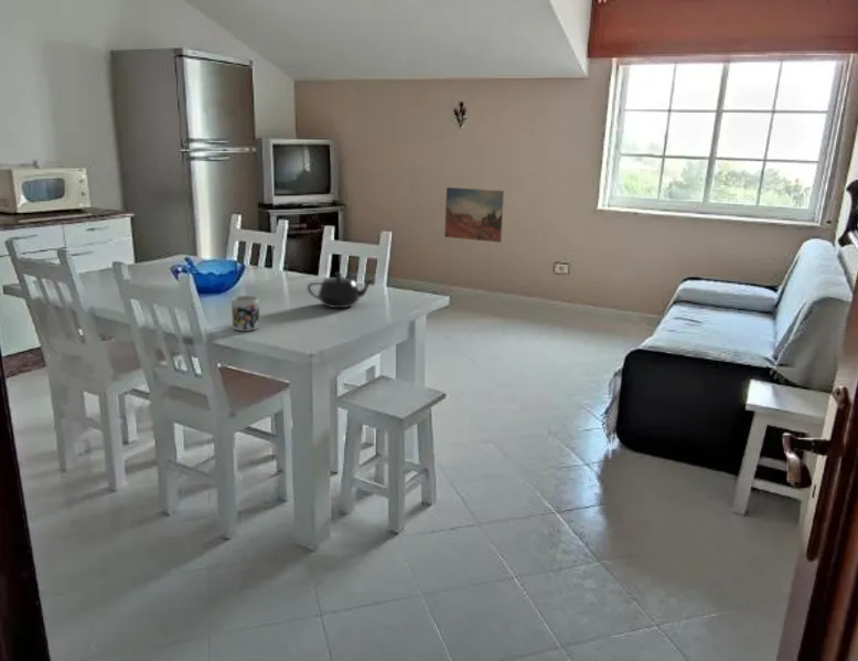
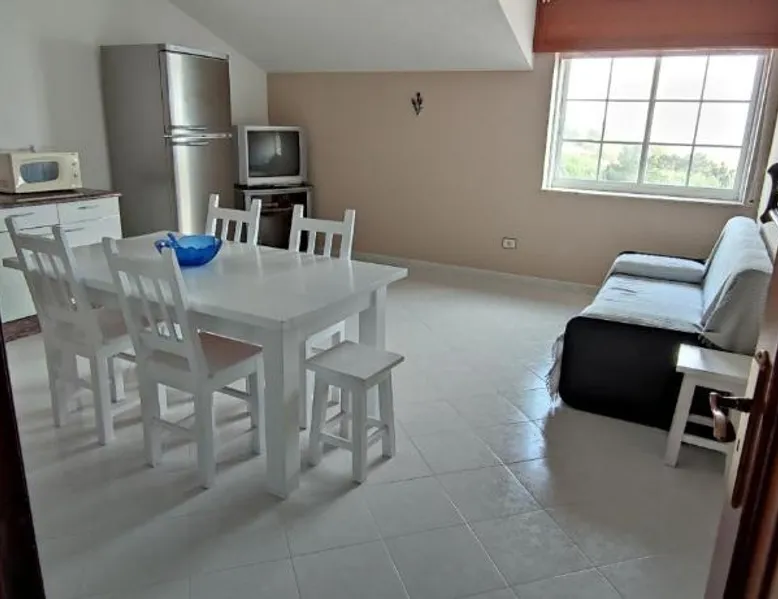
- teapot [305,271,376,309]
- wall art [443,186,505,244]
- mug [230,295,261,332]
